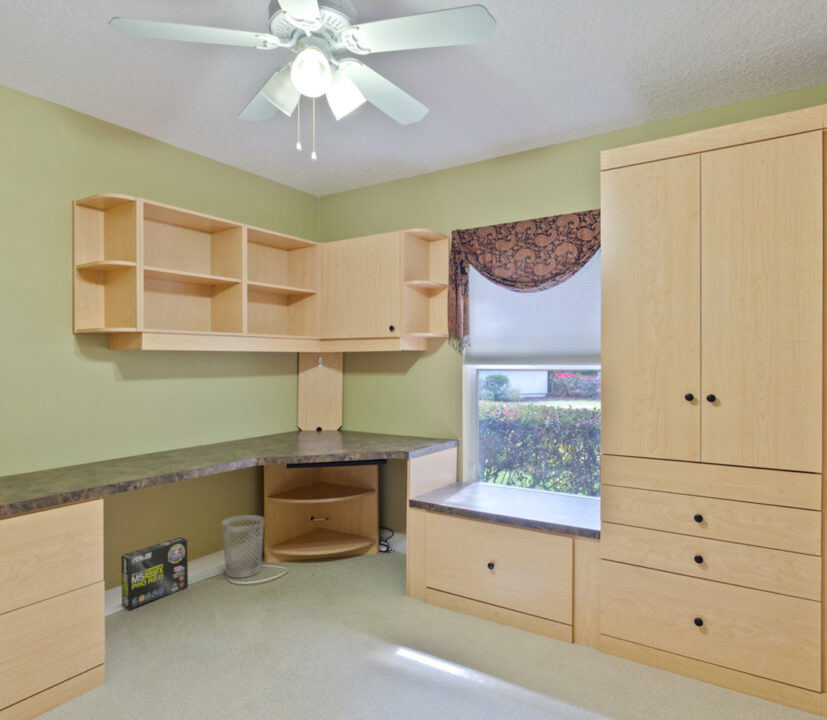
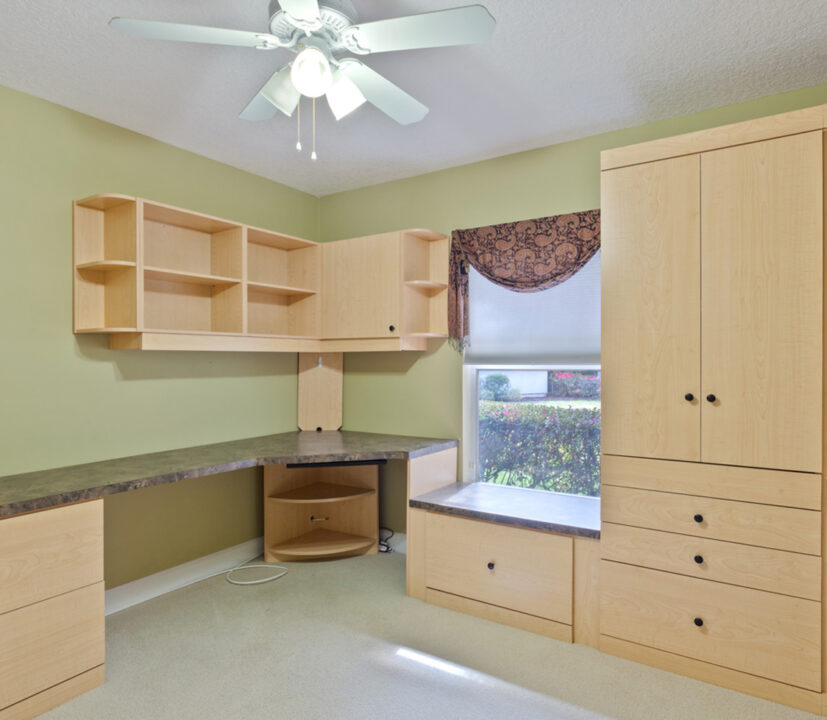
- box [120,536,189,611]
- wastebasket [221,514,266,579]
